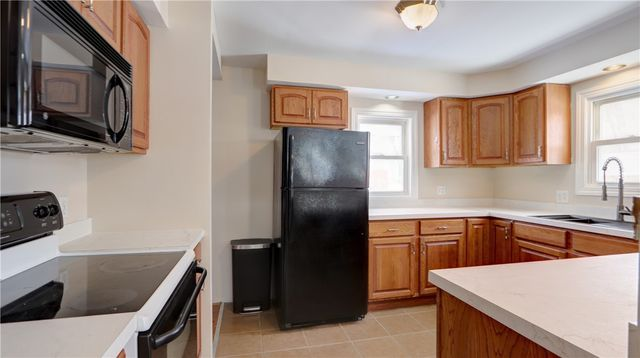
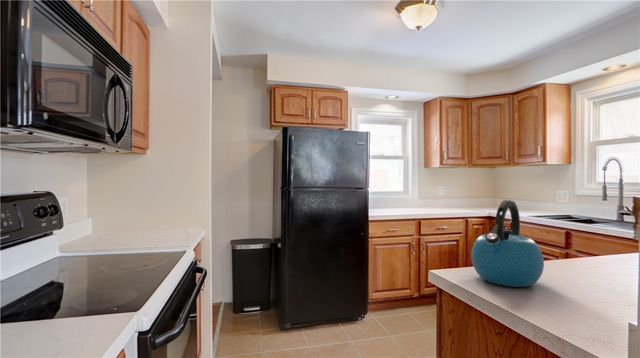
+ kettle [470,199,545,288]
